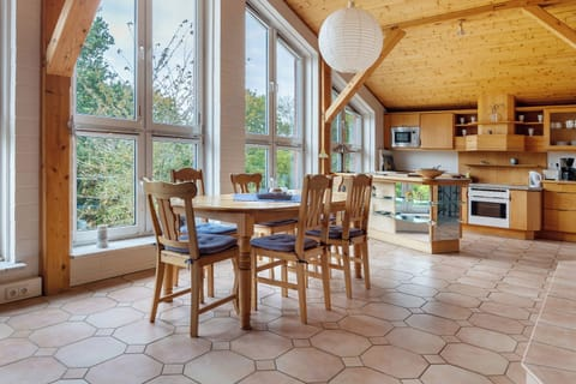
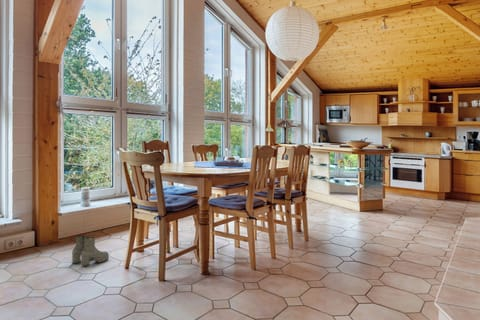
+ boots [71,235,110,267]
